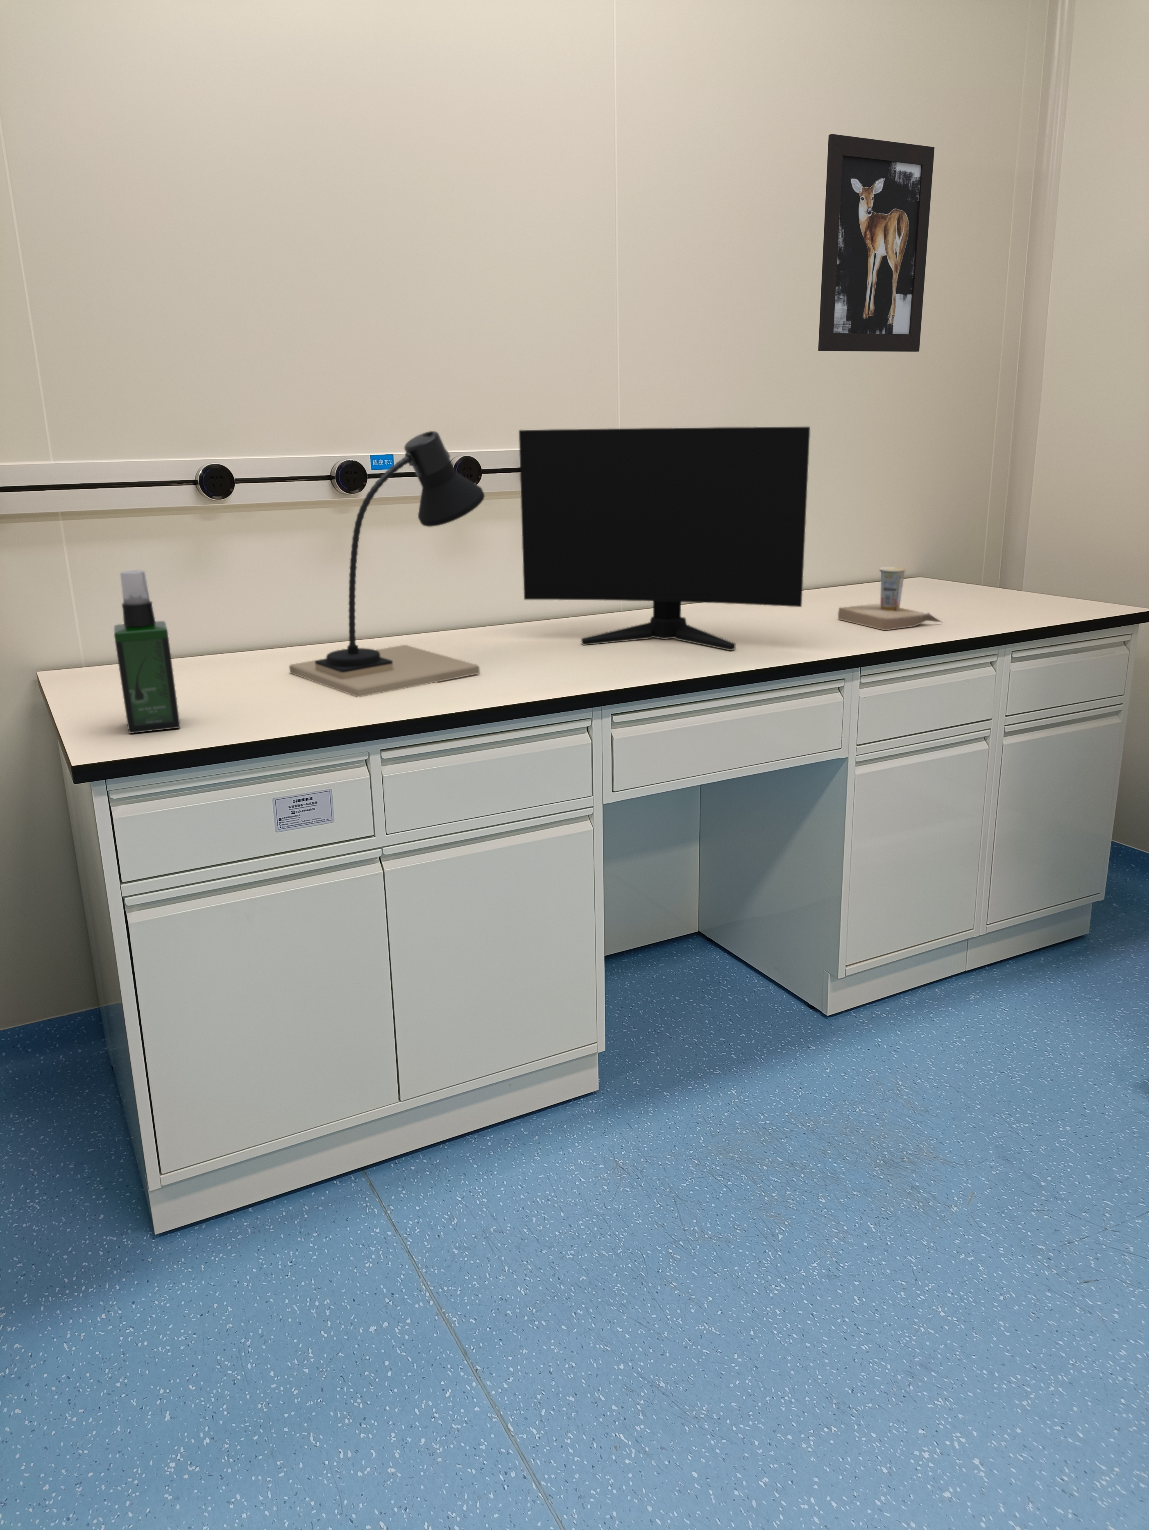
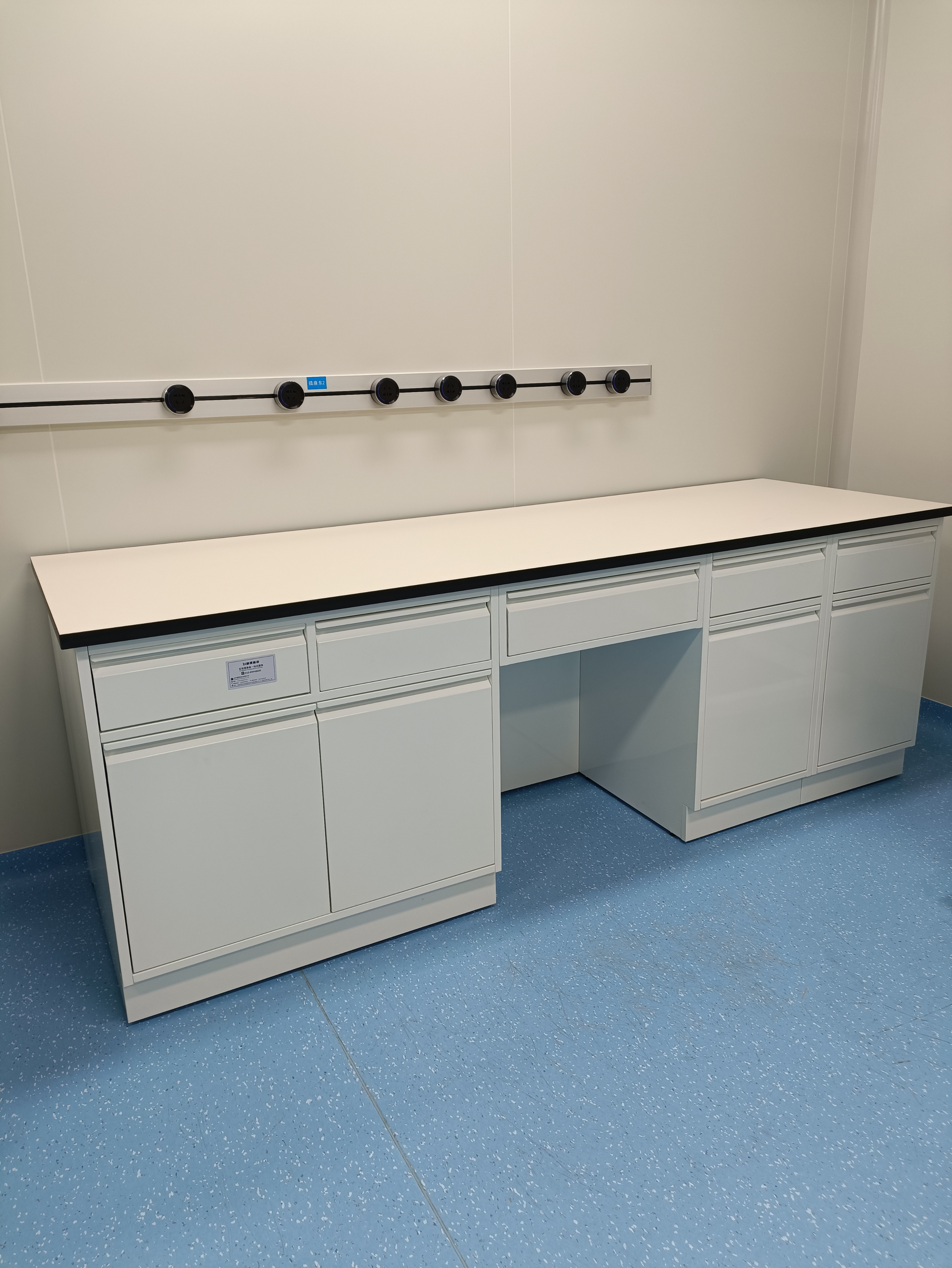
- spray bottle [113,570,181,734]
- computer monitor [519,426,811,650]
- cup [838,567,944,631]
- desk lamp [288,431,485,697]
- wall art [817,134,934,352]
